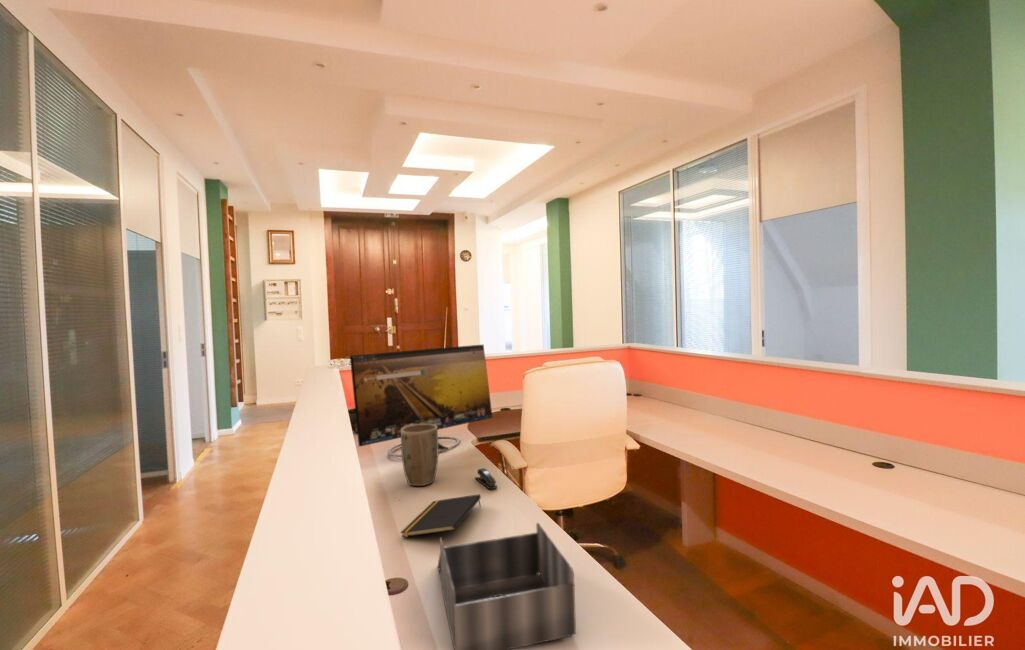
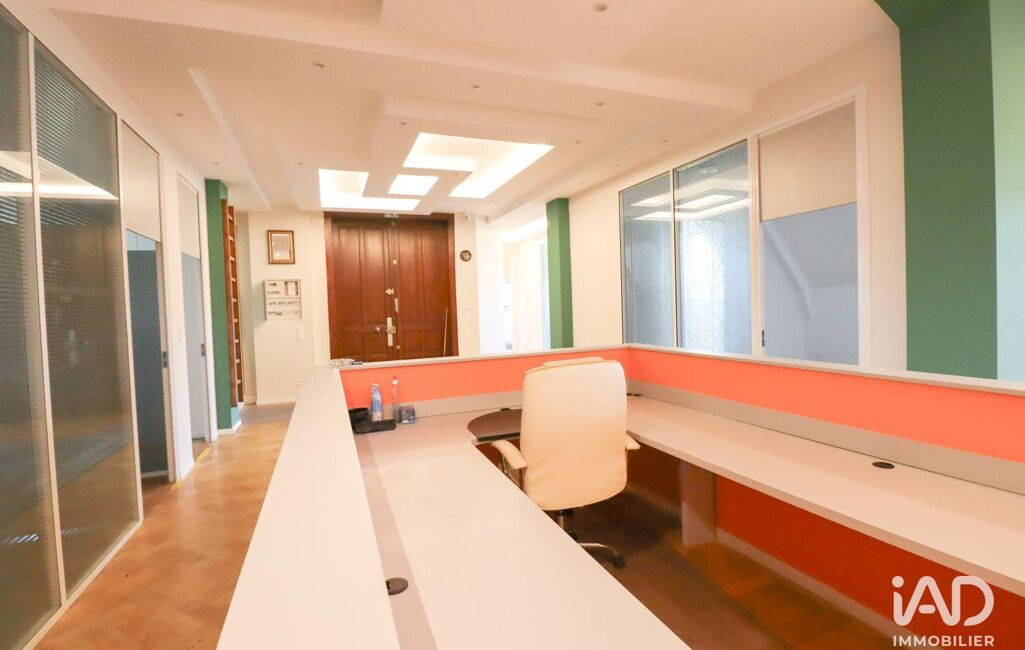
- desk organizer [437,522,577,650]
- computer monitor [349,343,493,458]
- plant pot [400,424,439,487]
- stapler [474,467,499,490]
- notepad [400,493,482,538]
